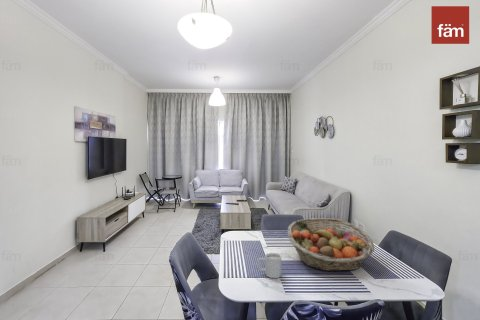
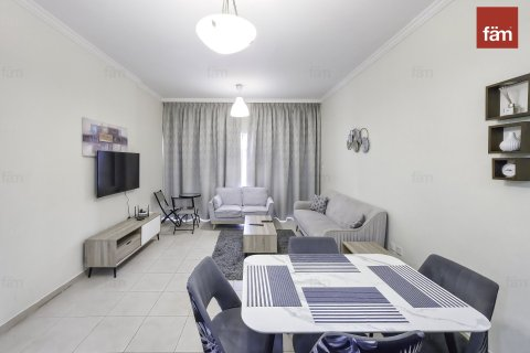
- fruit basket [287,217,375,272]
- mug [257,252,282,279]
